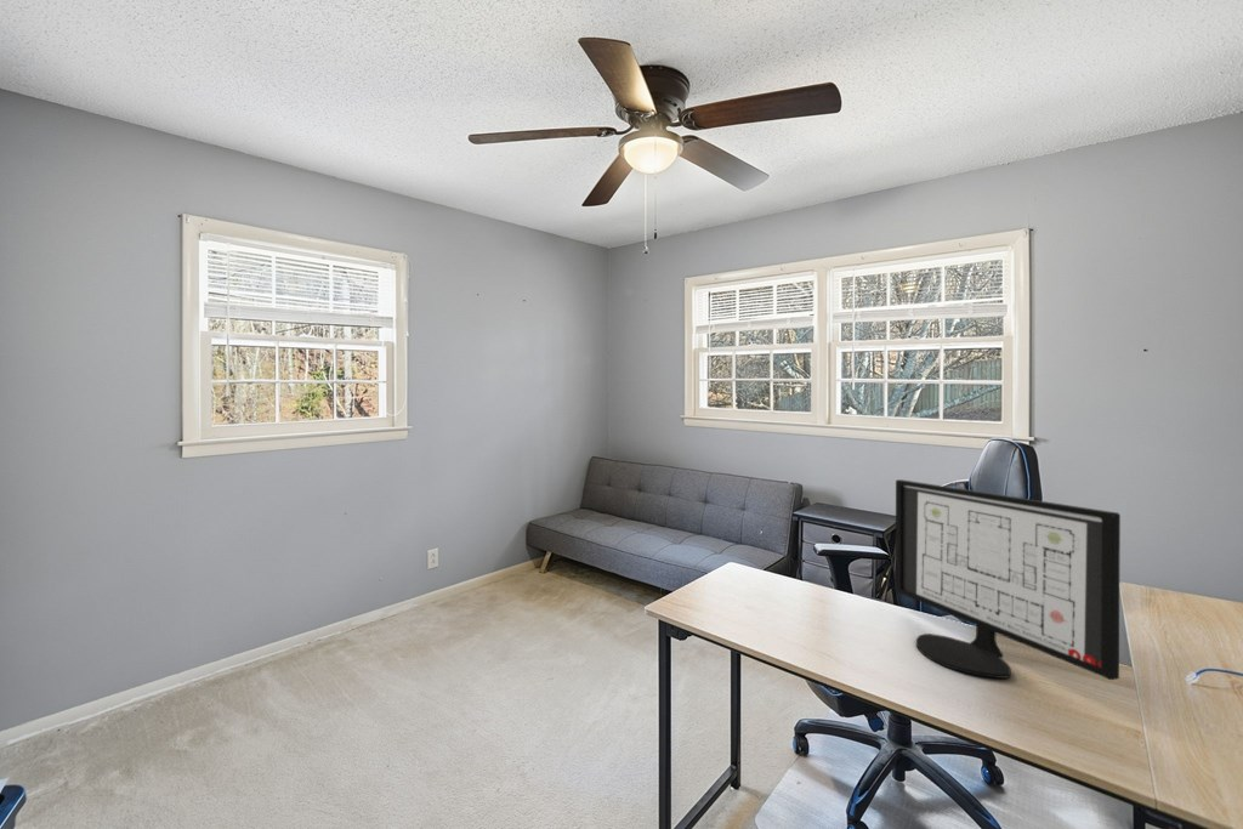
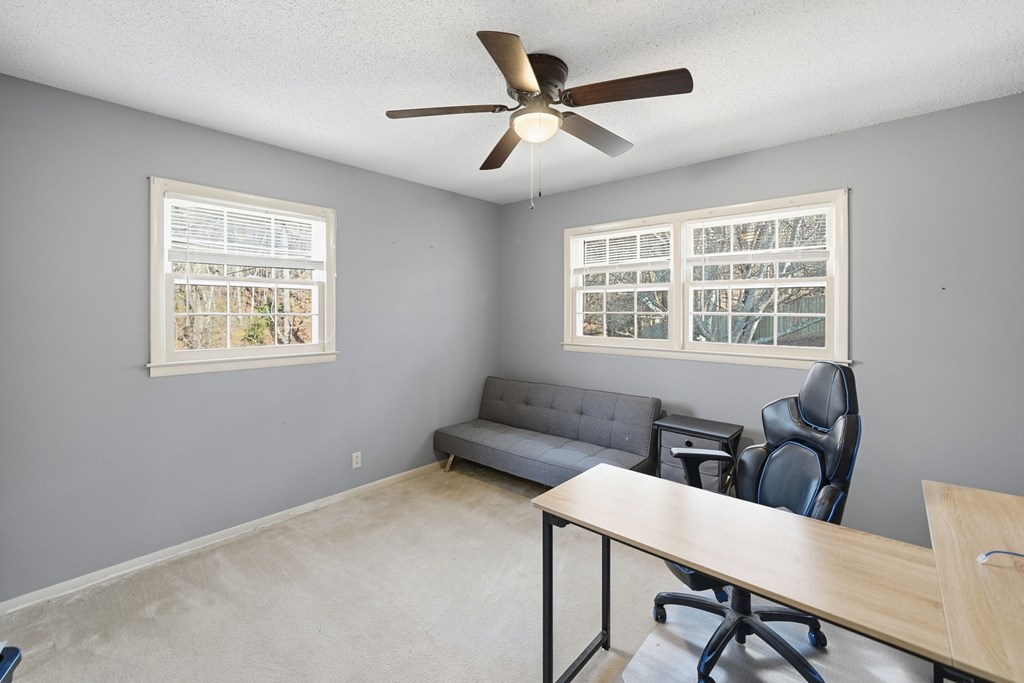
- computer monitor [895,478,1122,681]
